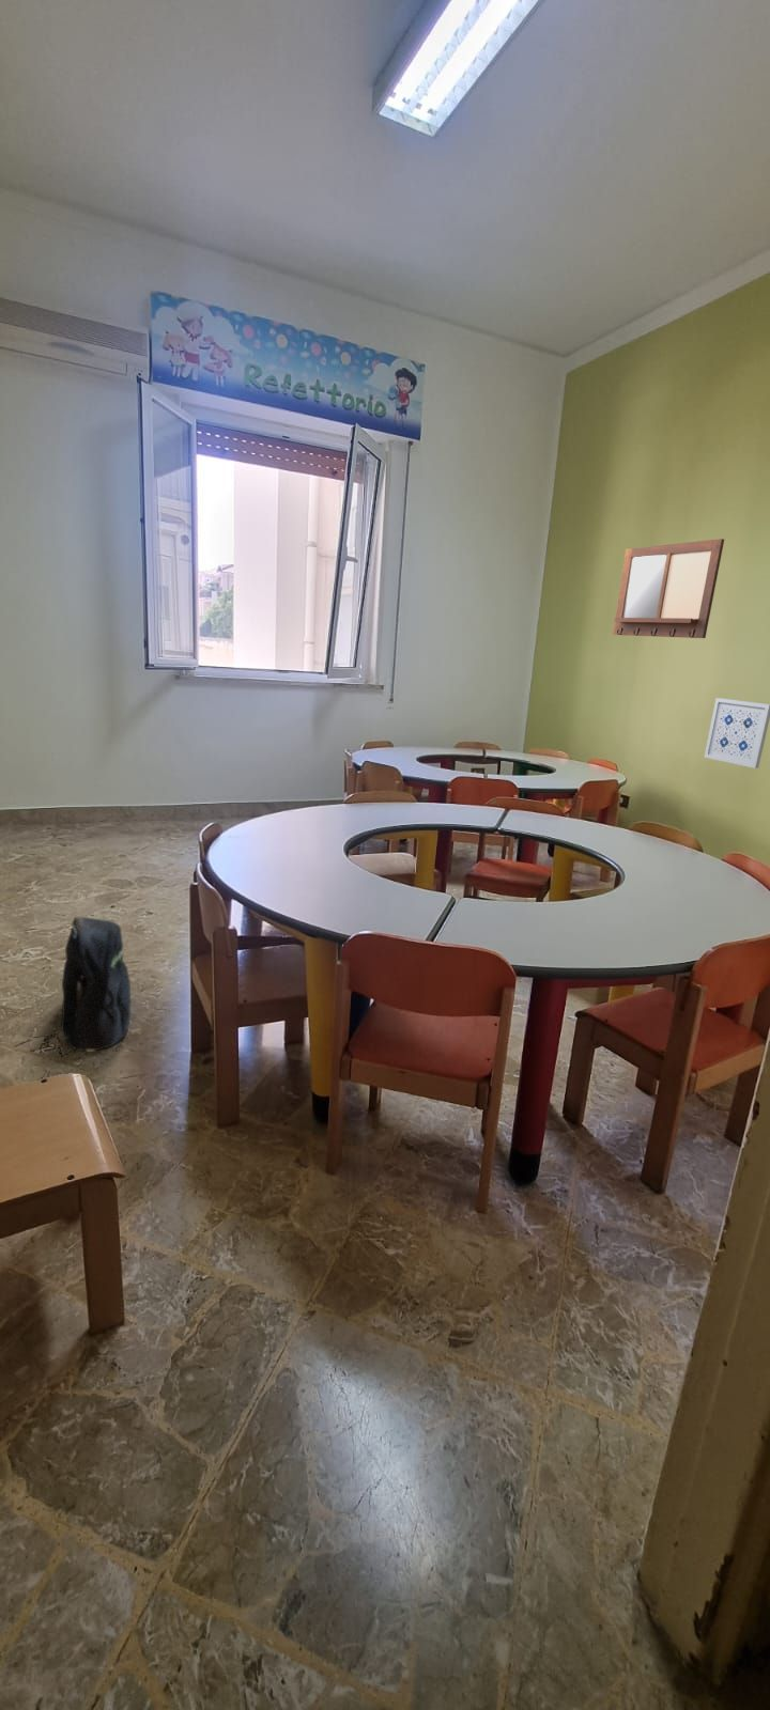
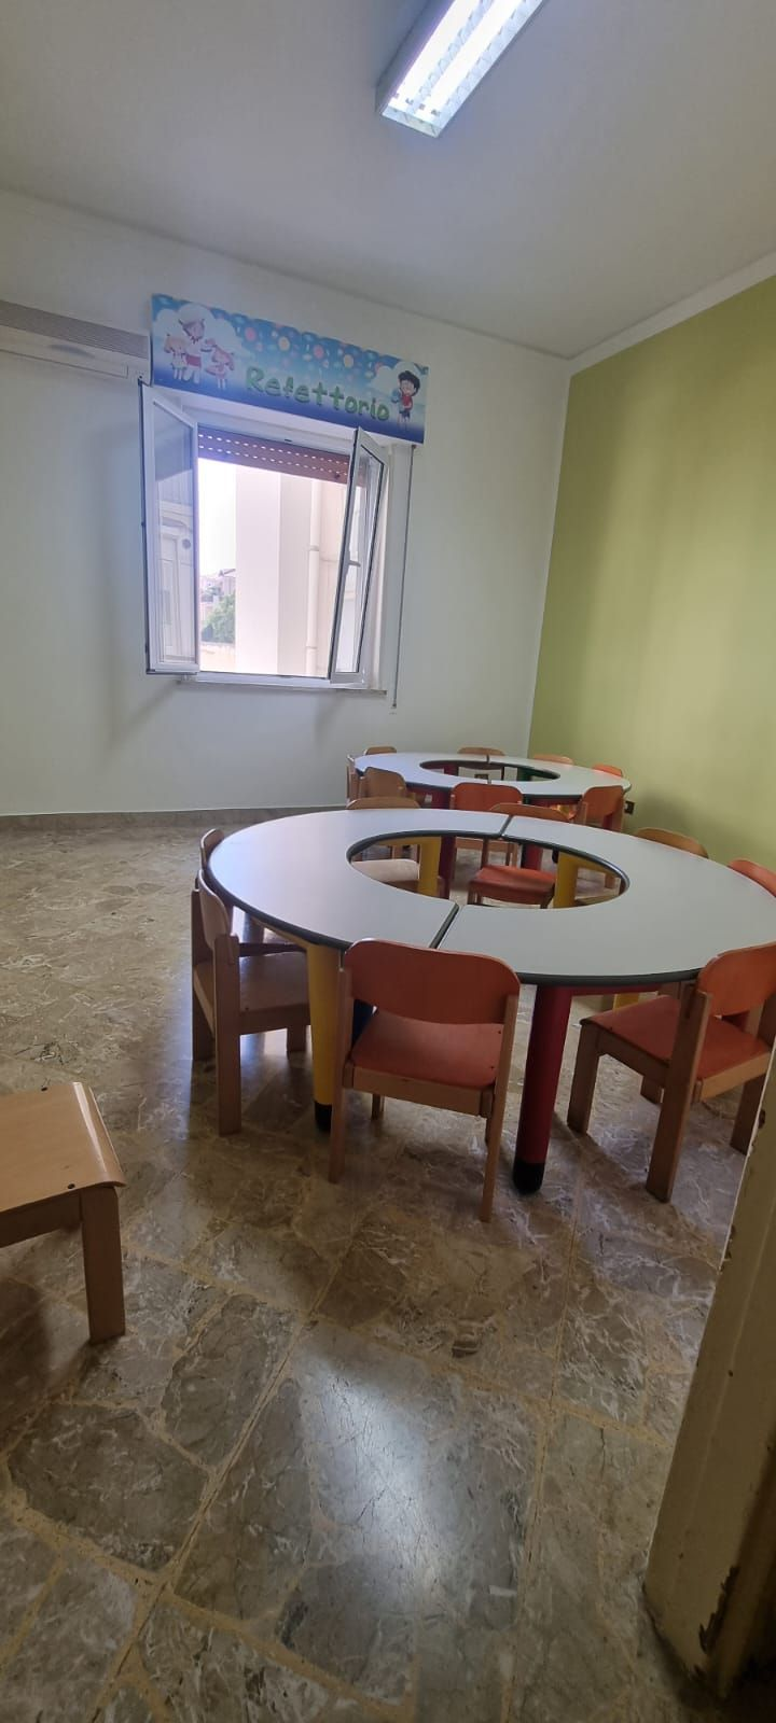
- writing board [612,538,725,639]
- wall art [702,697,770,770]
- backpack [60,916,132,1052]
